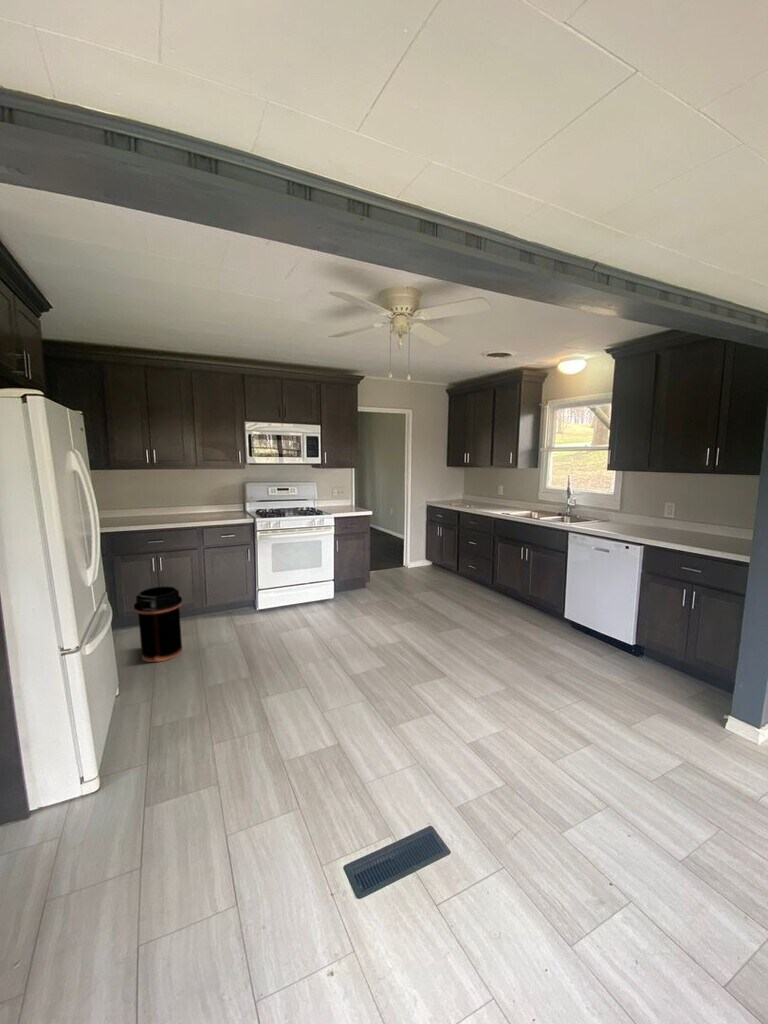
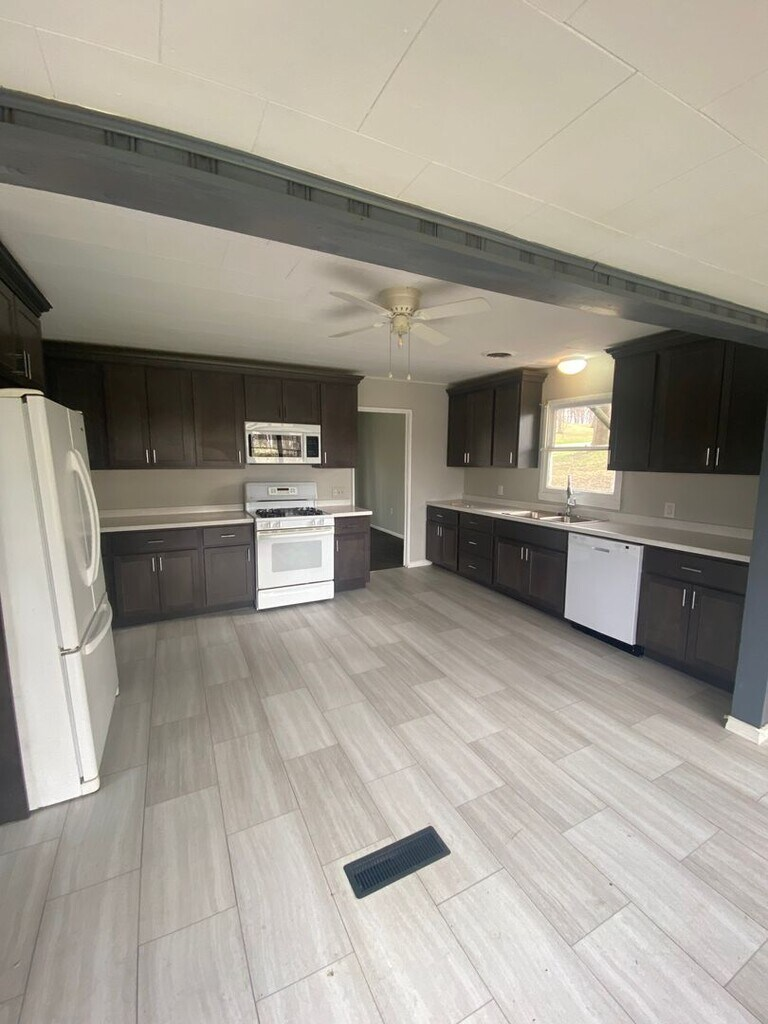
- trash can [133,585,183,663]
